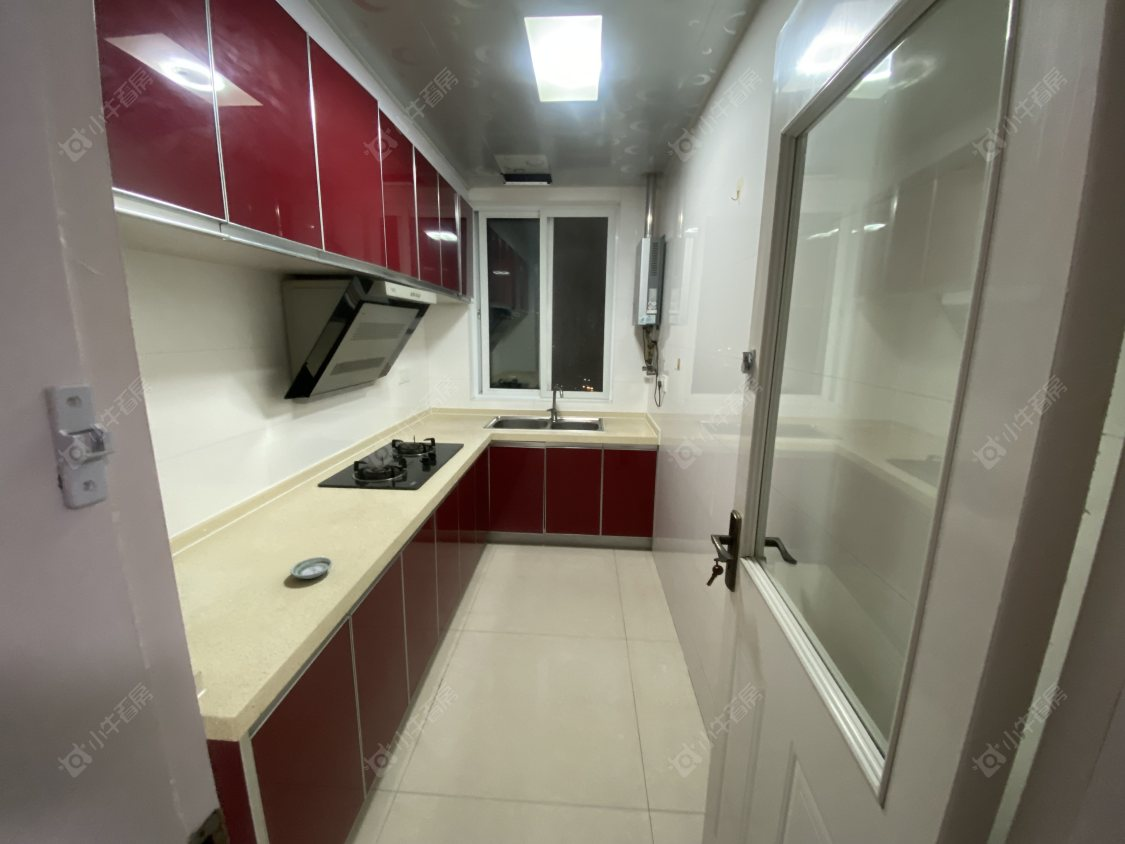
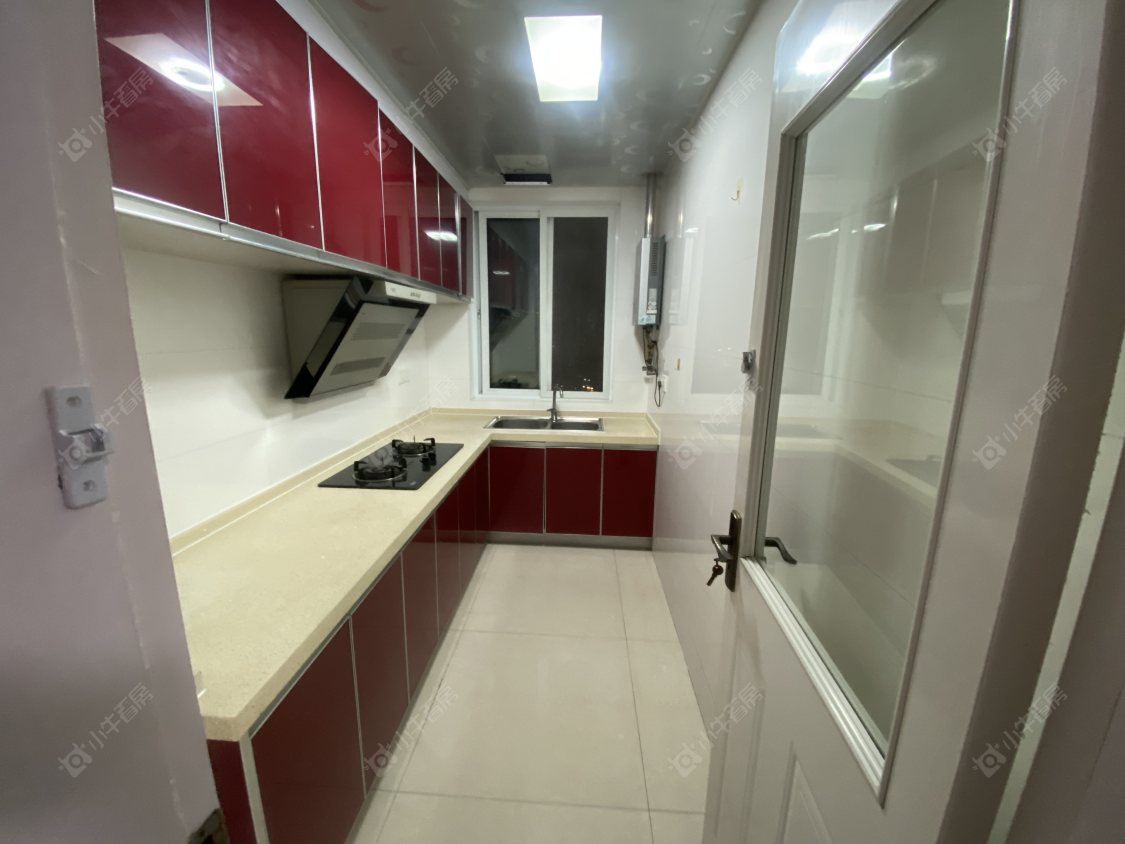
- saucer [289,556,334,580]
